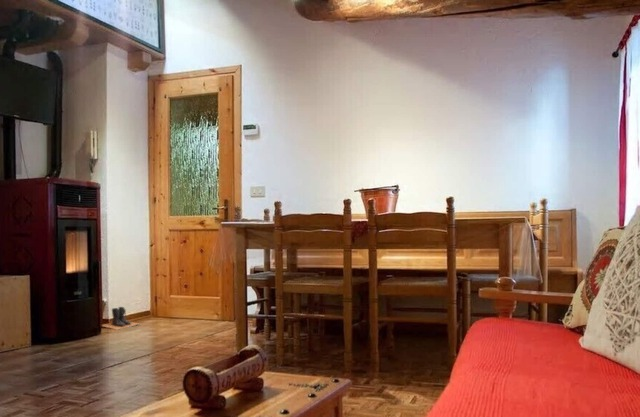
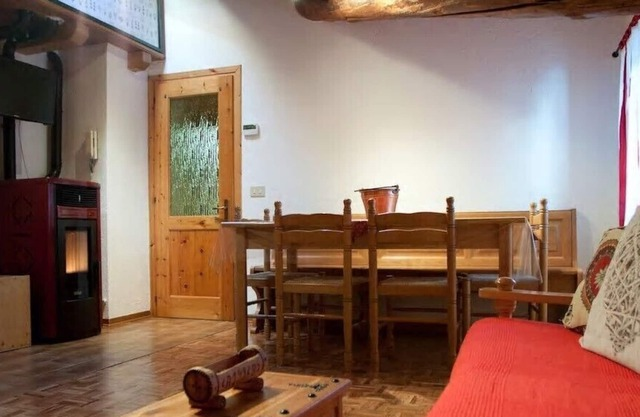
- boots [101,306,141,330]
